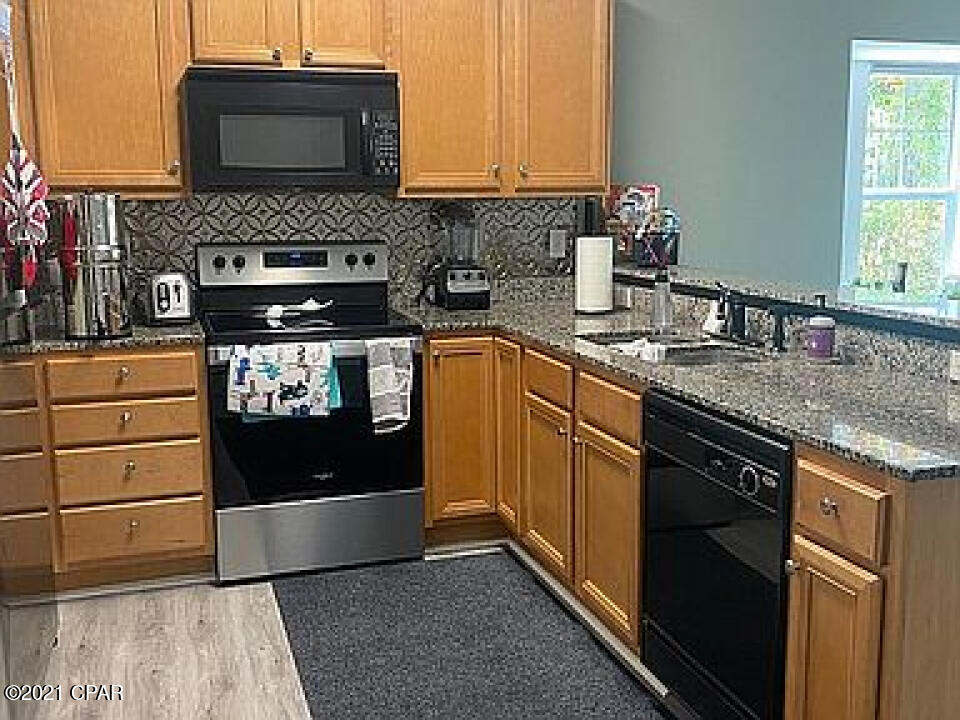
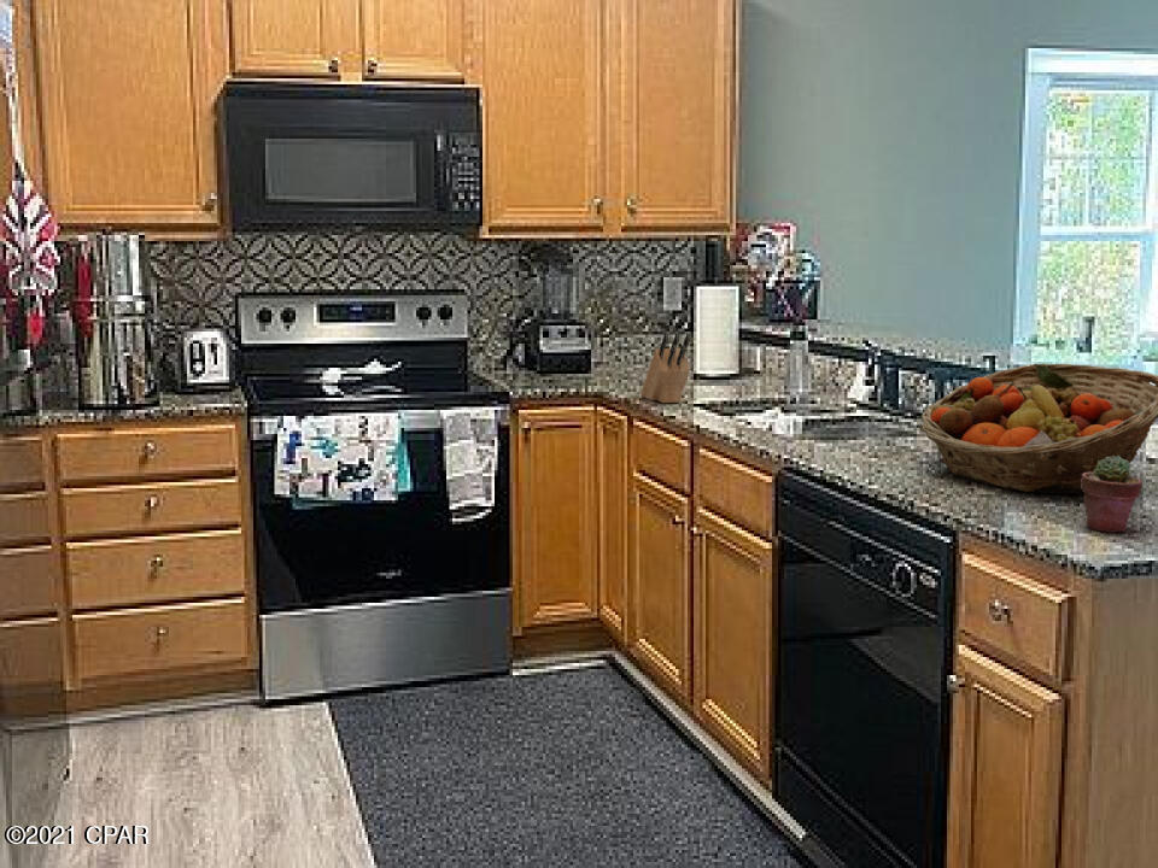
+ knife block [641,332,691,404]
+ fruit basket [920,363,1158,495]
+ potted succulent [1081,456,1144,533]
